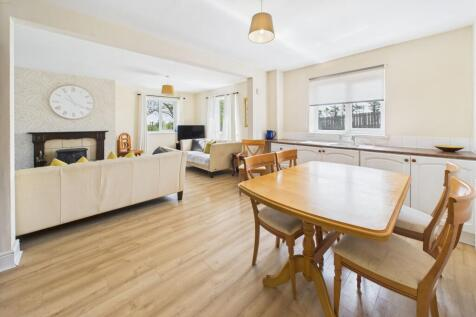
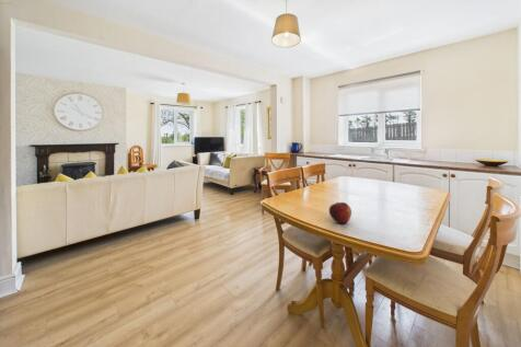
+ fruit [328,201,352,224]
